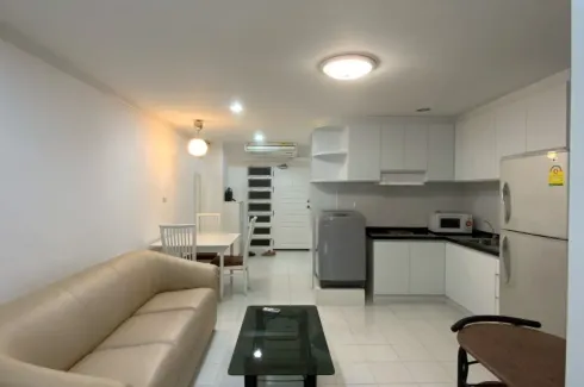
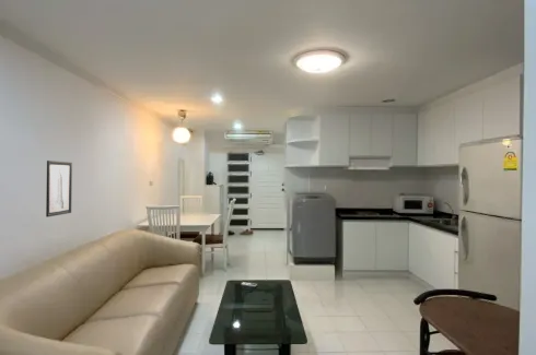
+ wall art [45,159,73,218]
